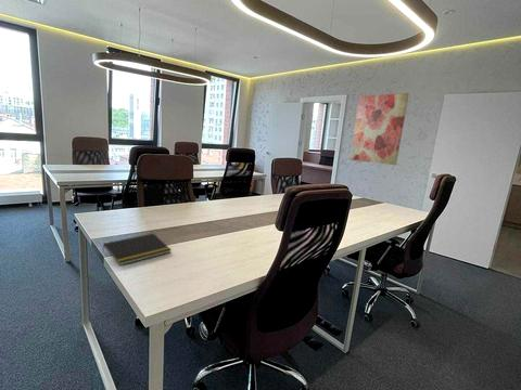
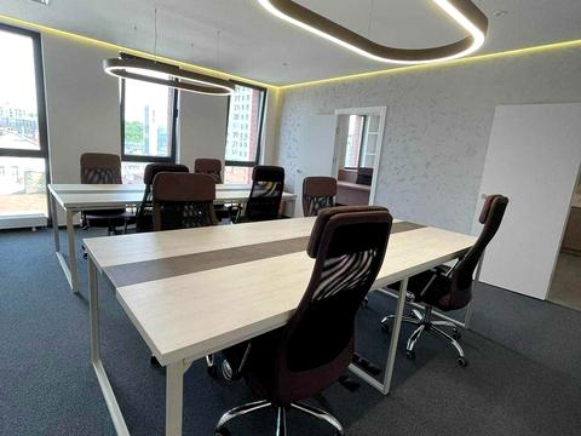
- wall art [350,92,410,166]
- notepad [101,233,173,266]
